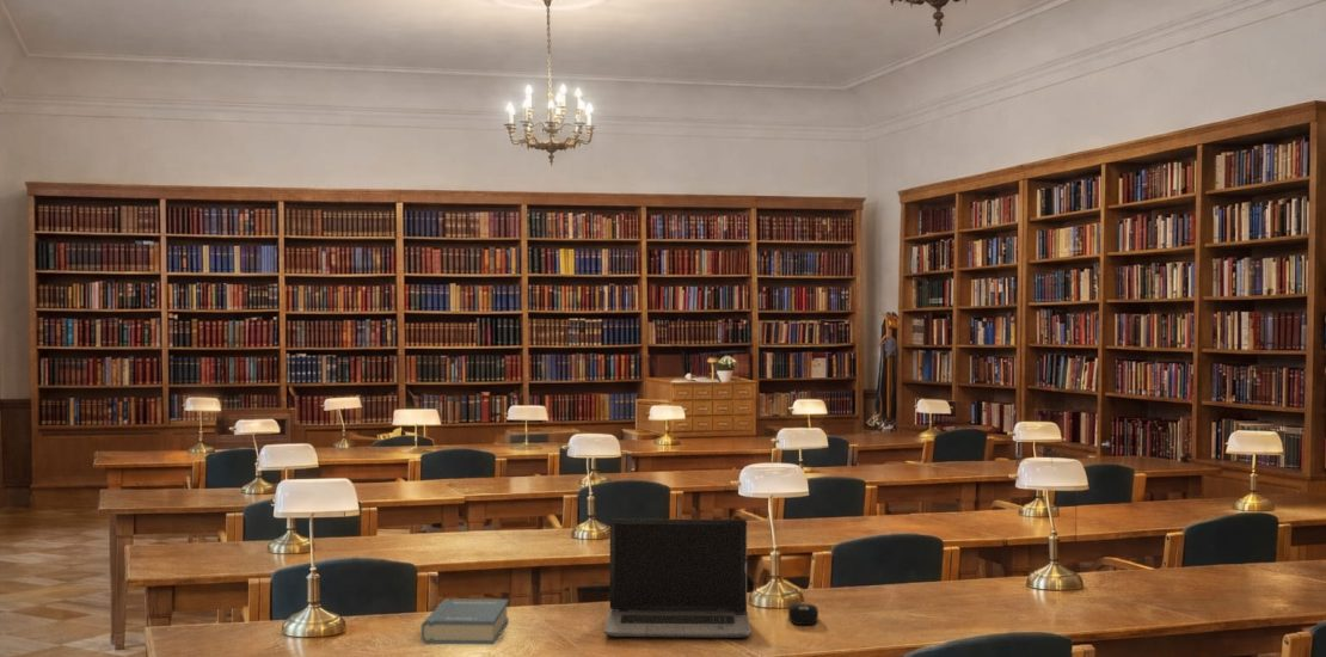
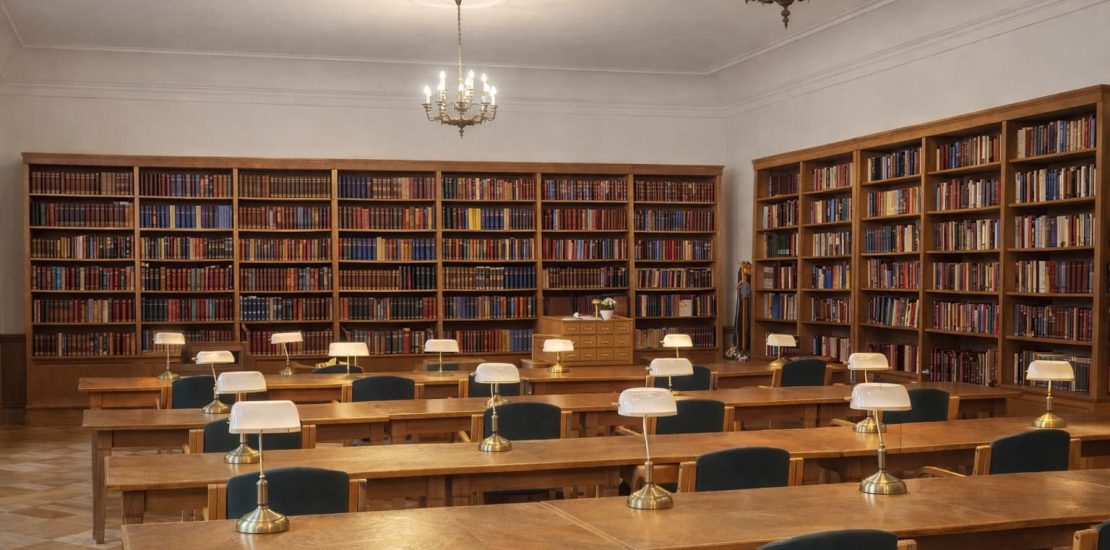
- computer mouse [787,602,819,626]
- hardback book [420,597,510,645]
- laptop computer [603,517,753,639]
